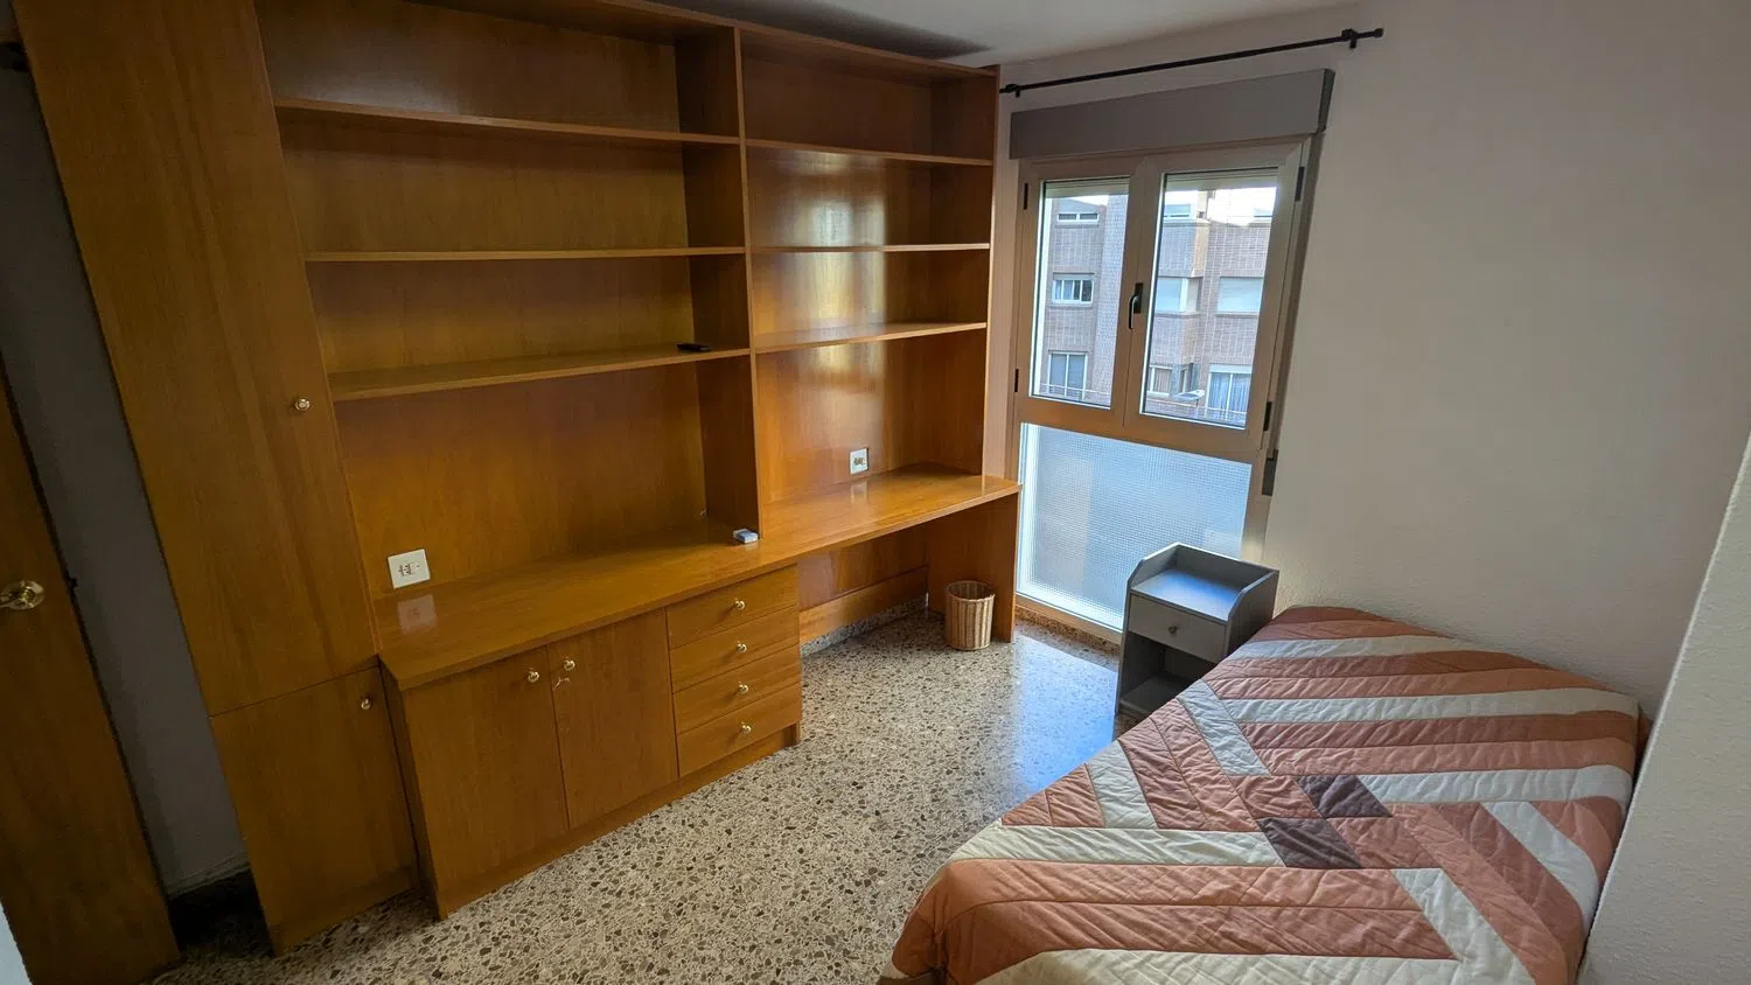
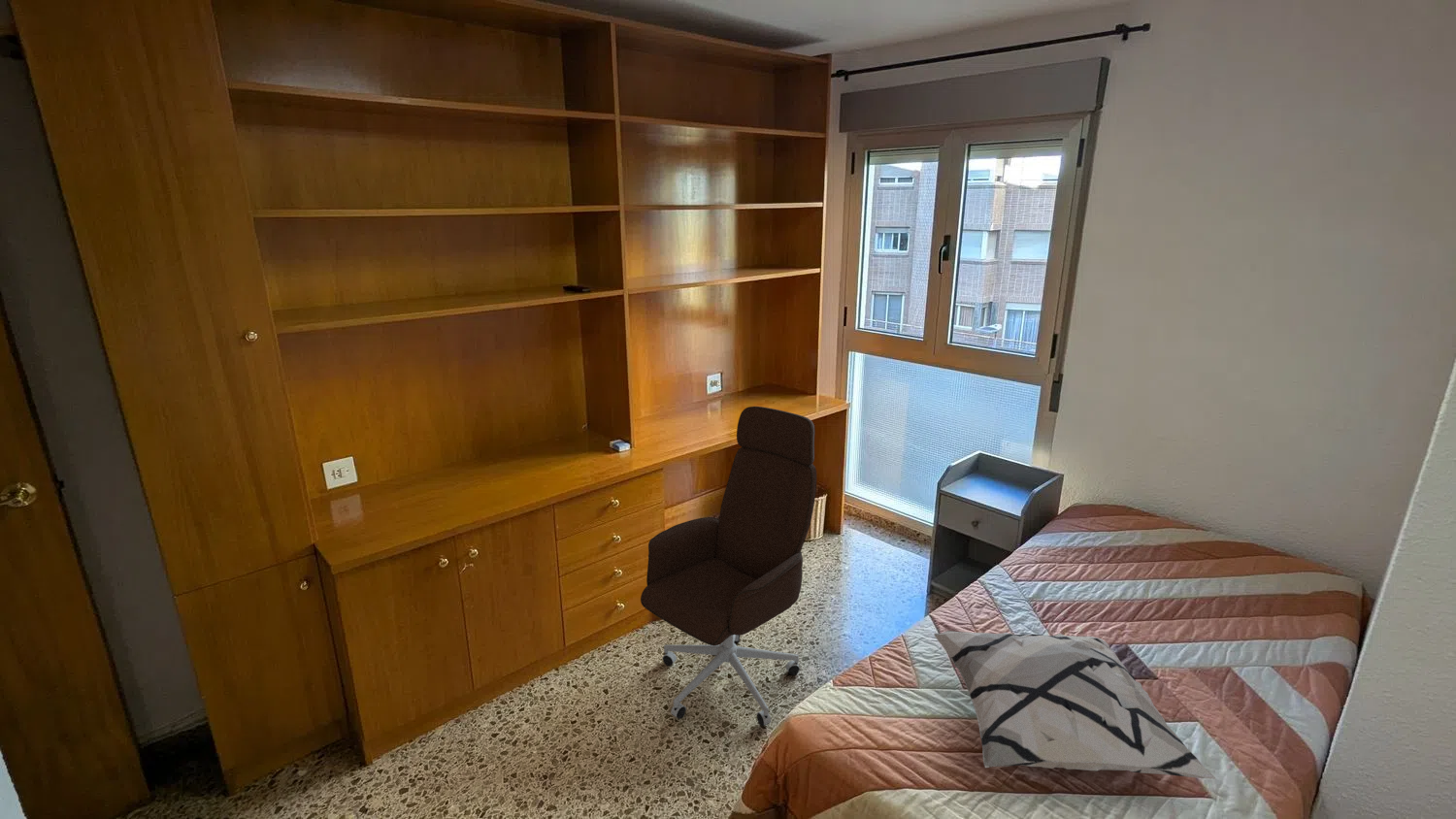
+ office chair [640,406,817,727]
+ decorative pillow [933,630,1217,780]
